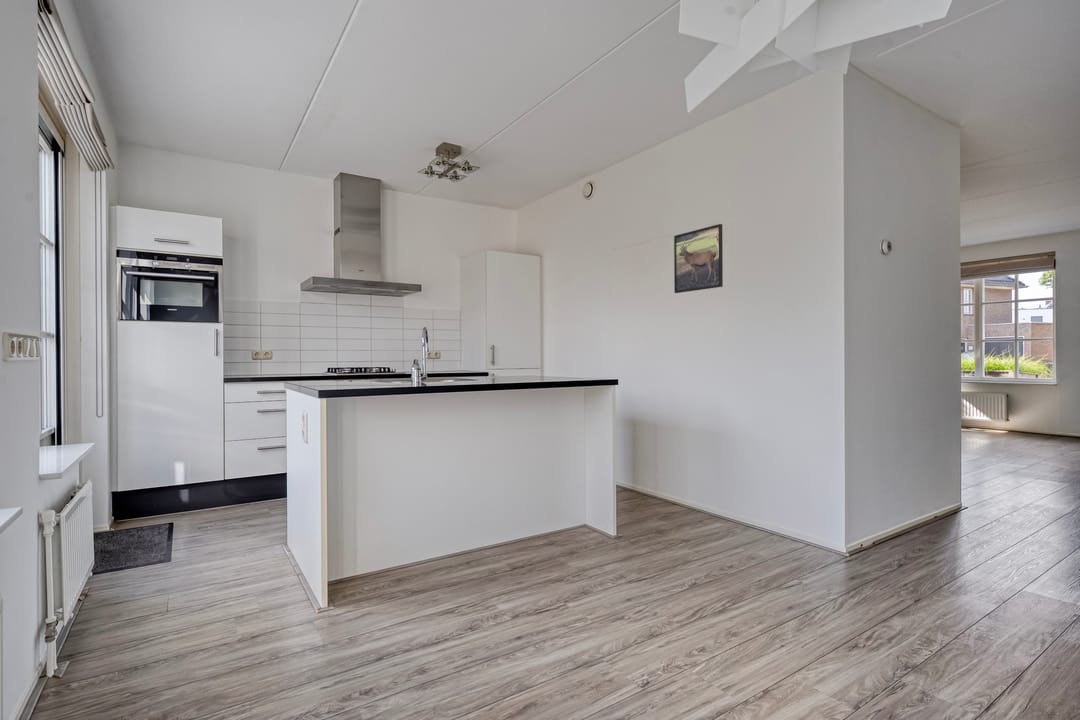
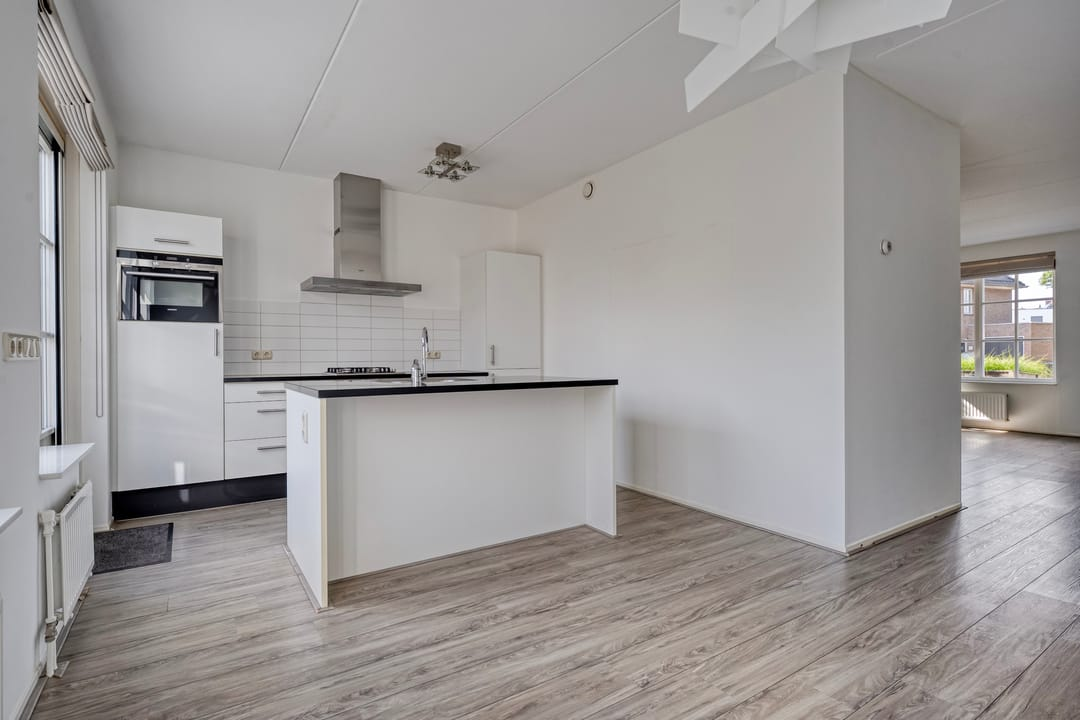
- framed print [673,223,724,294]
